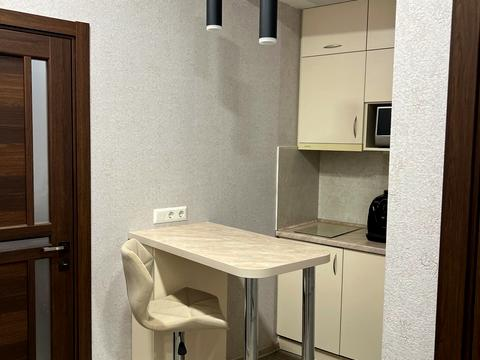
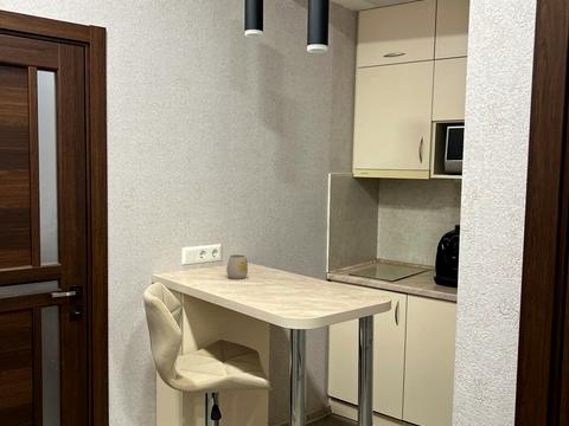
+ mug [225,253,249,280]
